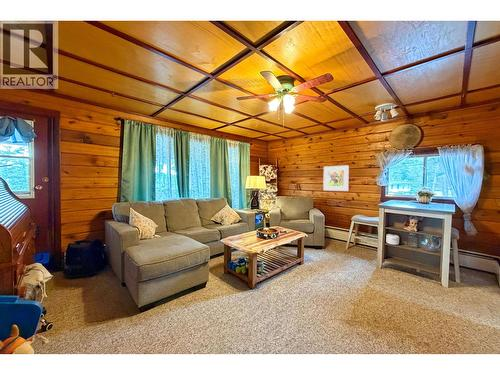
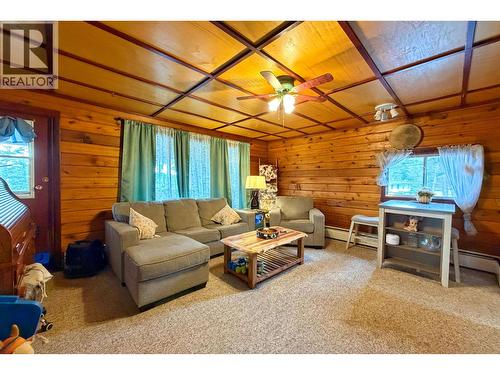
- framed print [322,164,350,192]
